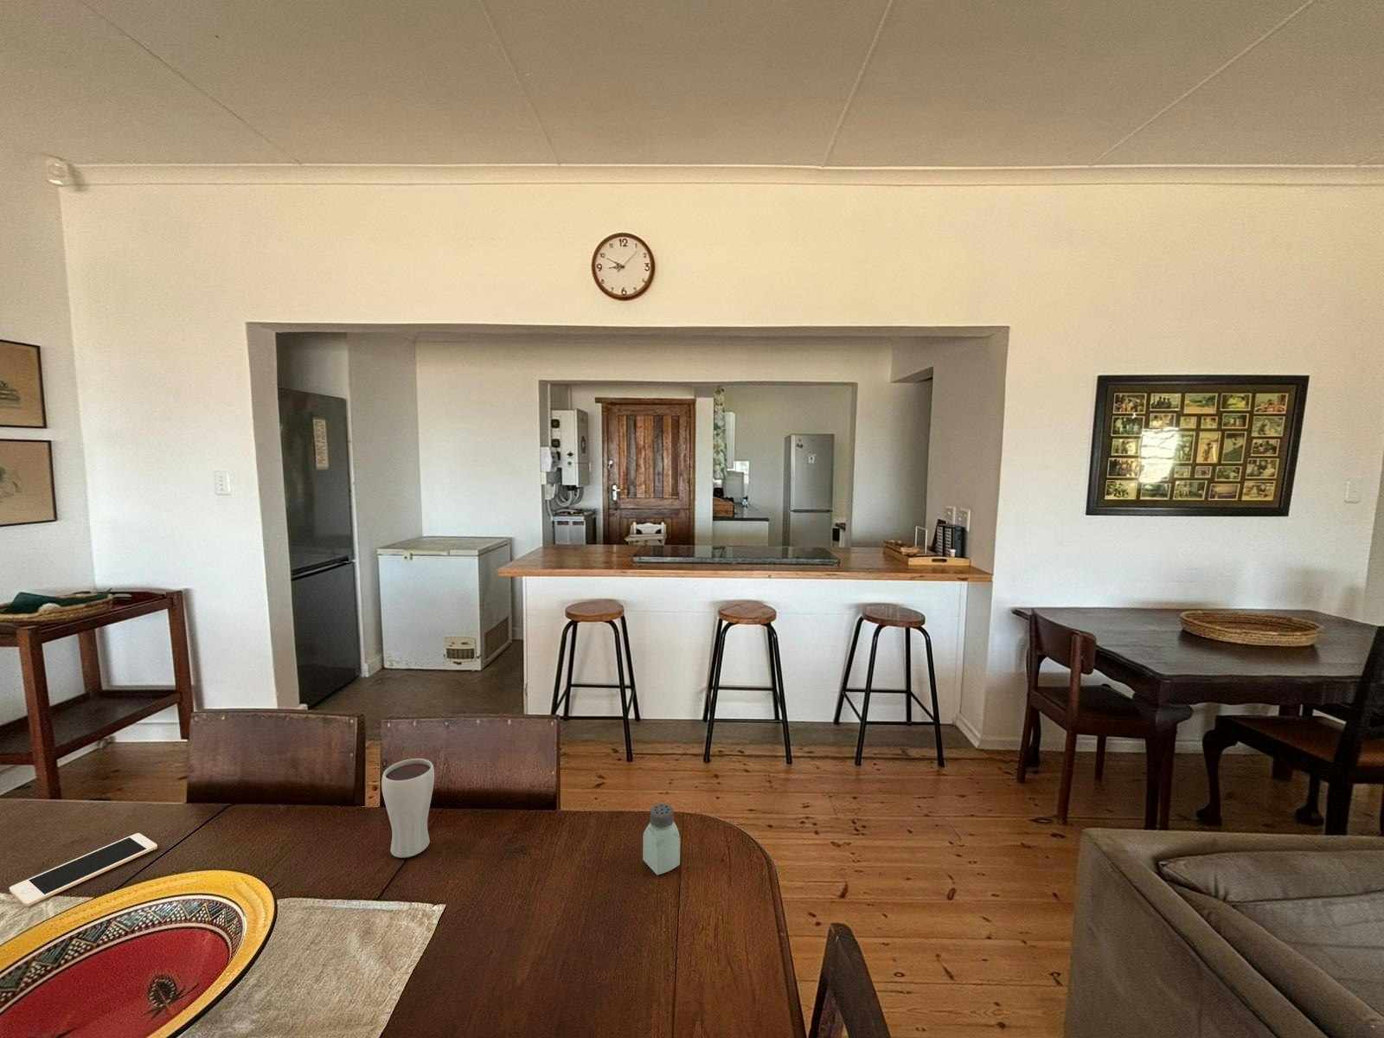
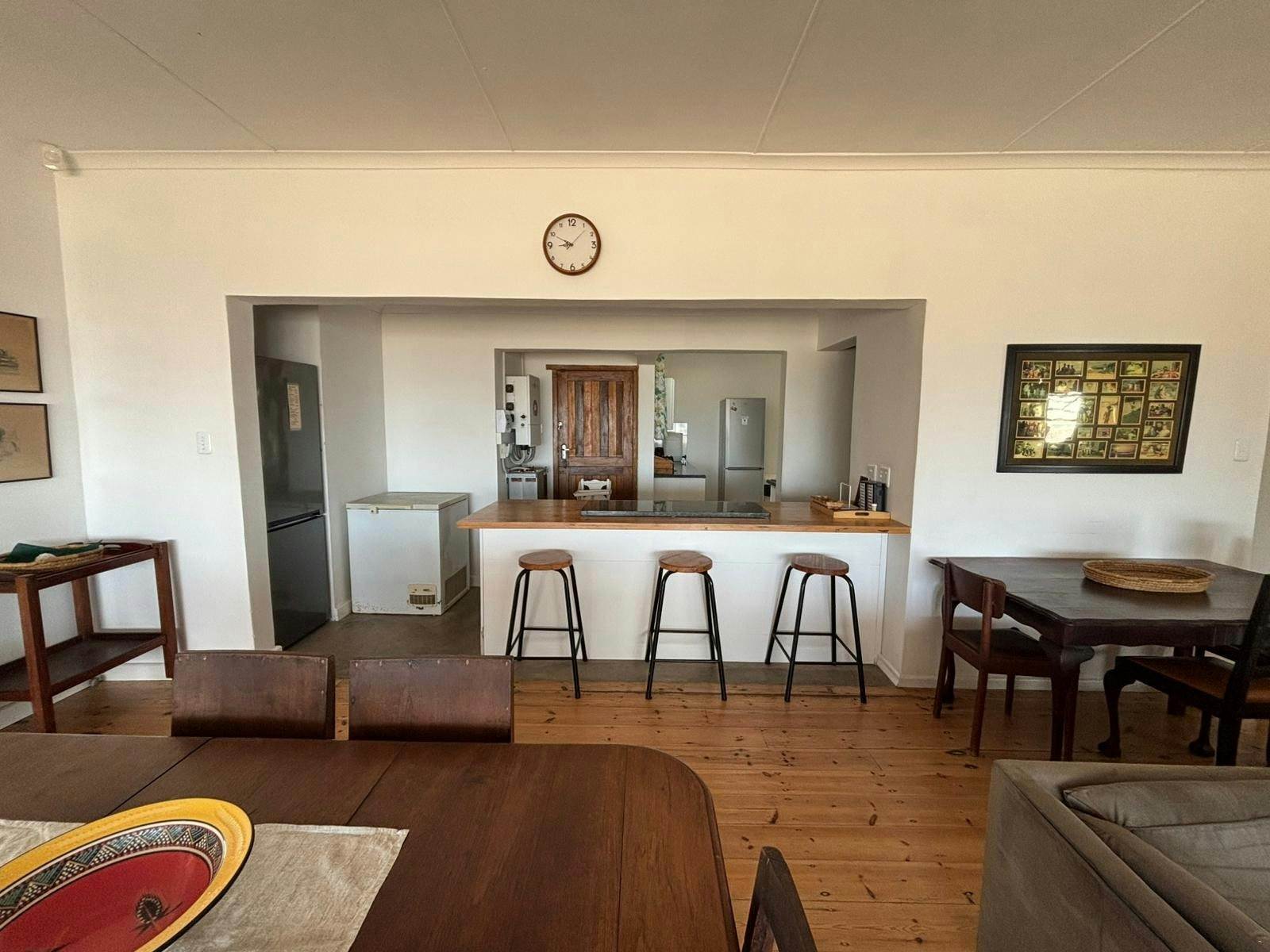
- cell phone [9,832,158,907]
- saltshaker [642,802,681,876]
- drinking glass [380,758,435,858]
